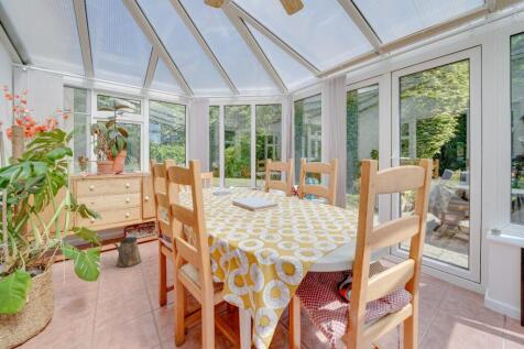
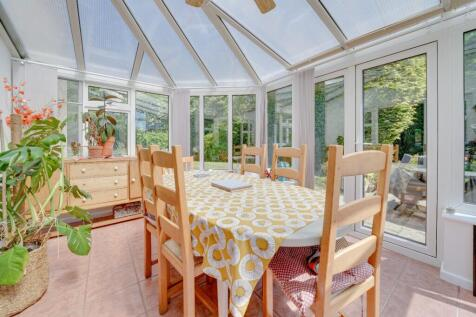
- watering can [112,236,143,269]
